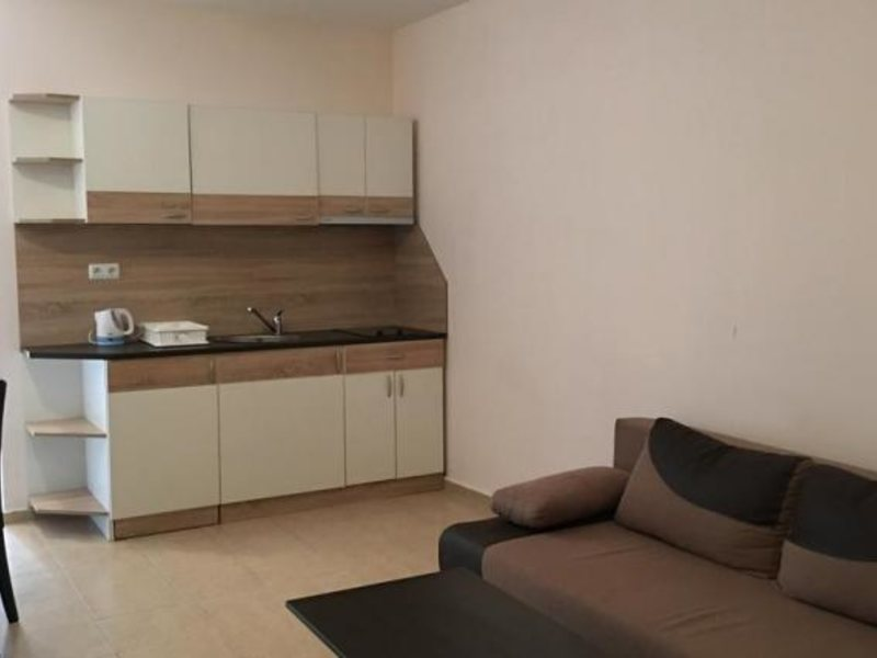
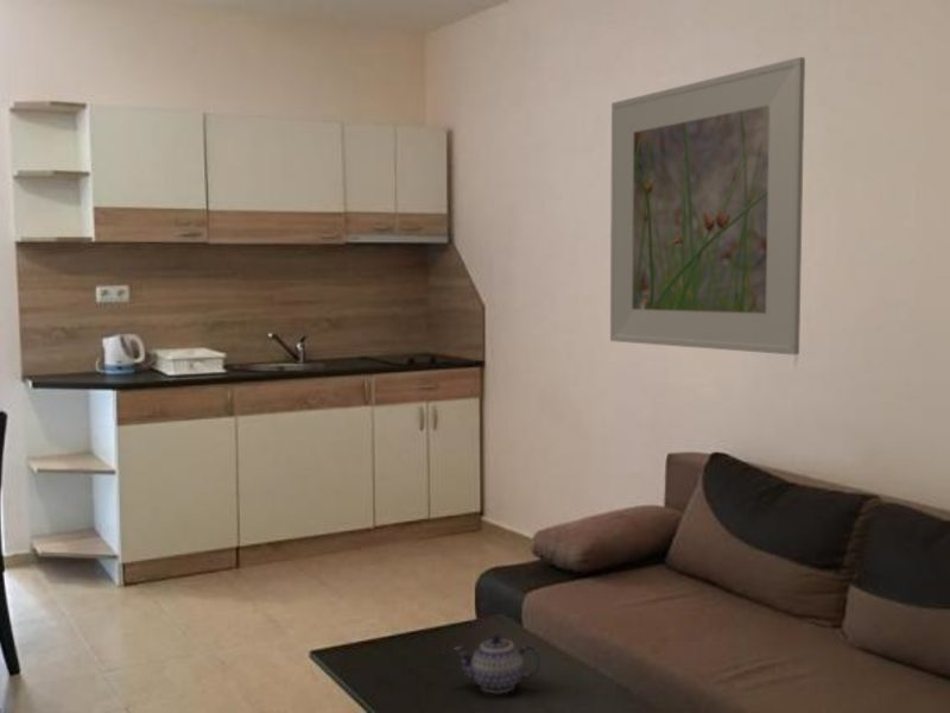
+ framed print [609,56,806,356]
+ teapot [452,635,542,694]
